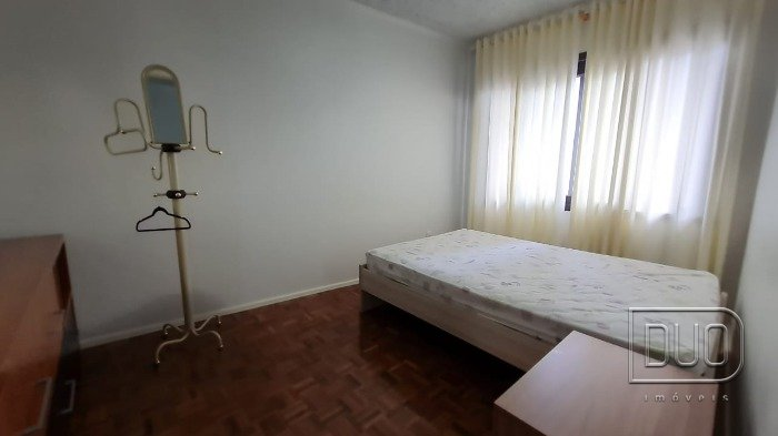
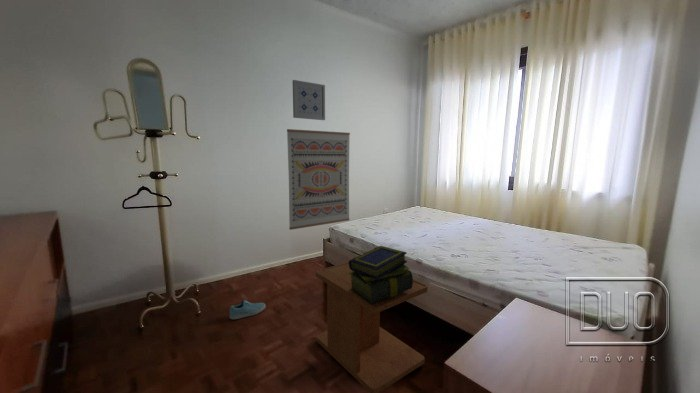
+ sneaker [228,299,267,320]
+ side table [315,261,429,393]
+ wall art [286,128,351,231]
+ stack of books [348,245,414,304]
+ wall art [292,79,326,121]
